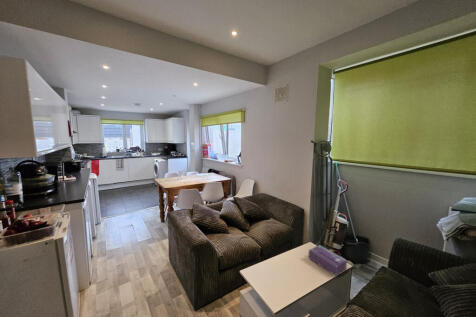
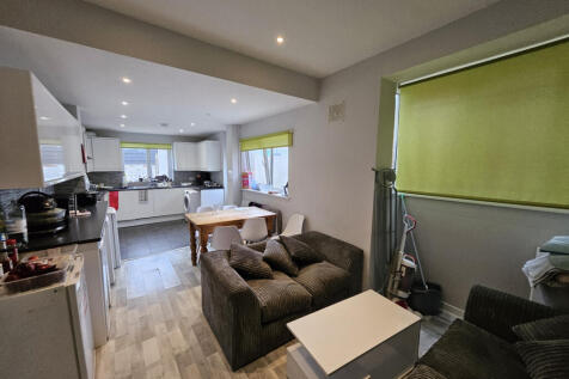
- tissue box [308,244,348,277]
